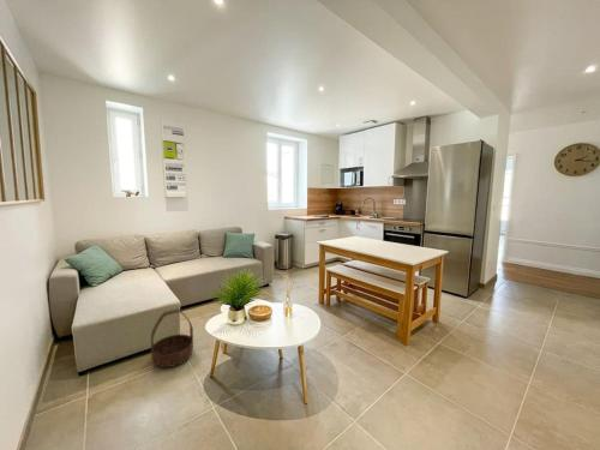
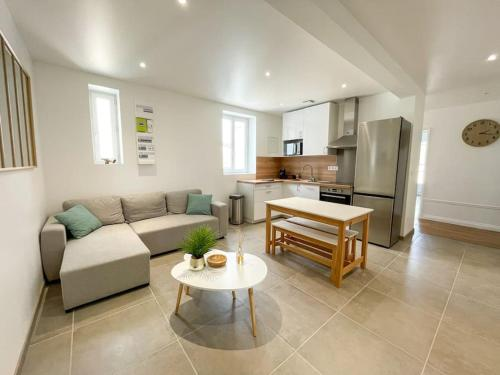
- basket [150,308,194,368]
